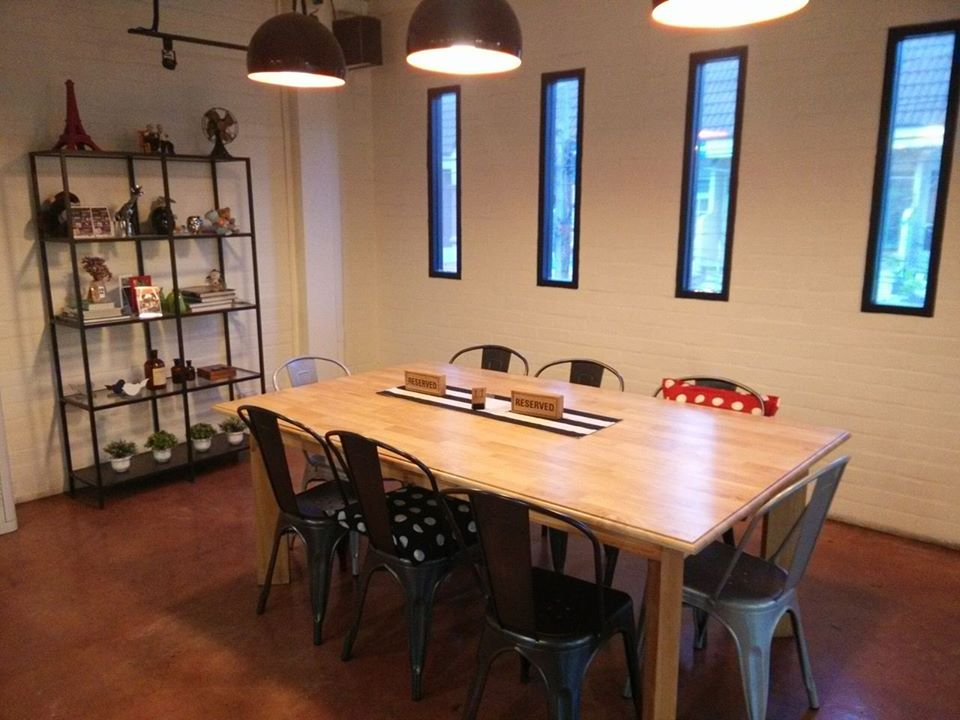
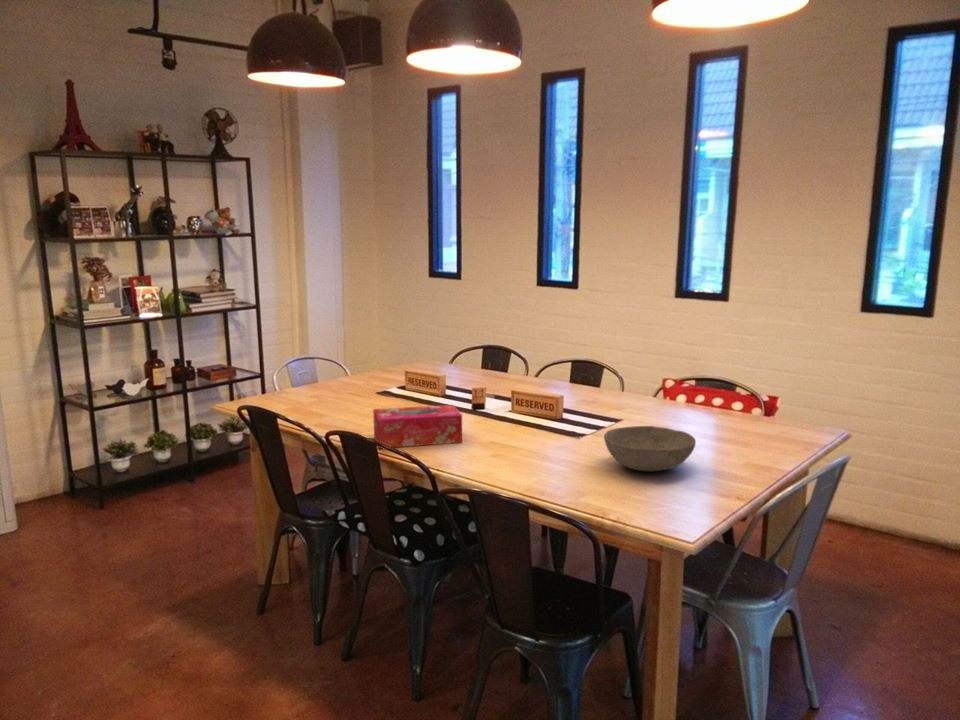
+ bowl [603,425,697,472]
+ tissue box [372,404,463,449]
